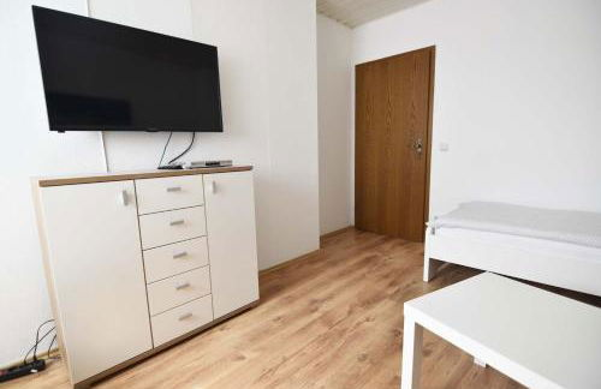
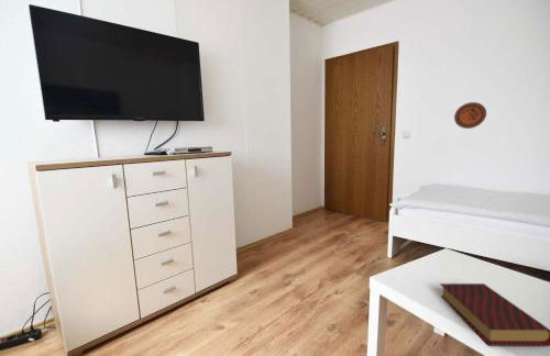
+ book [439,282,550,347]
+ decorative plate [453,101,487,130]
